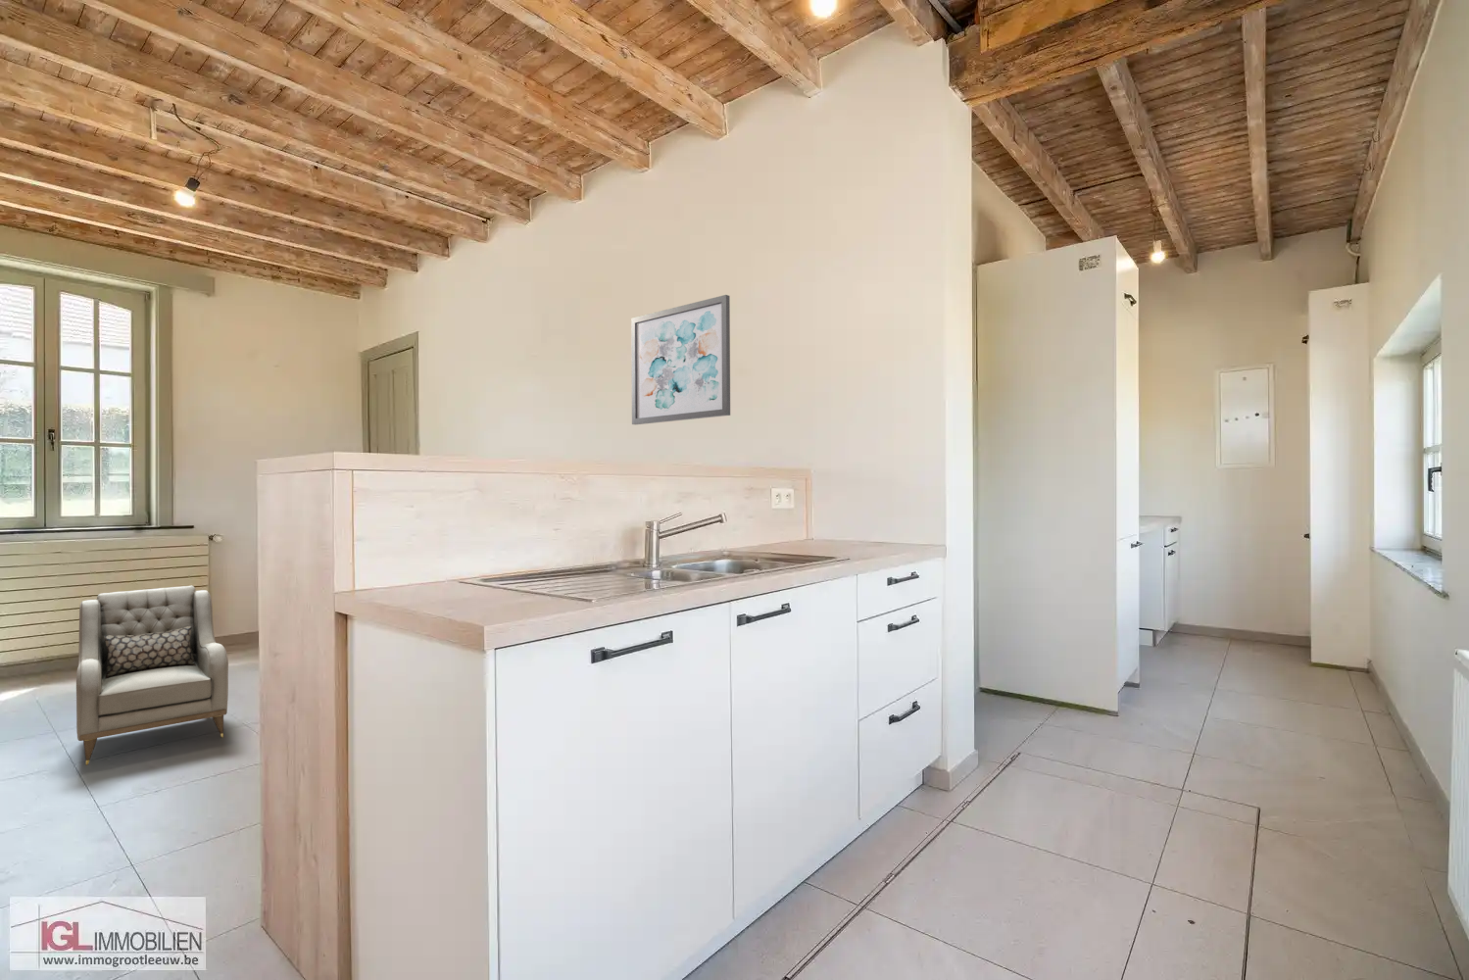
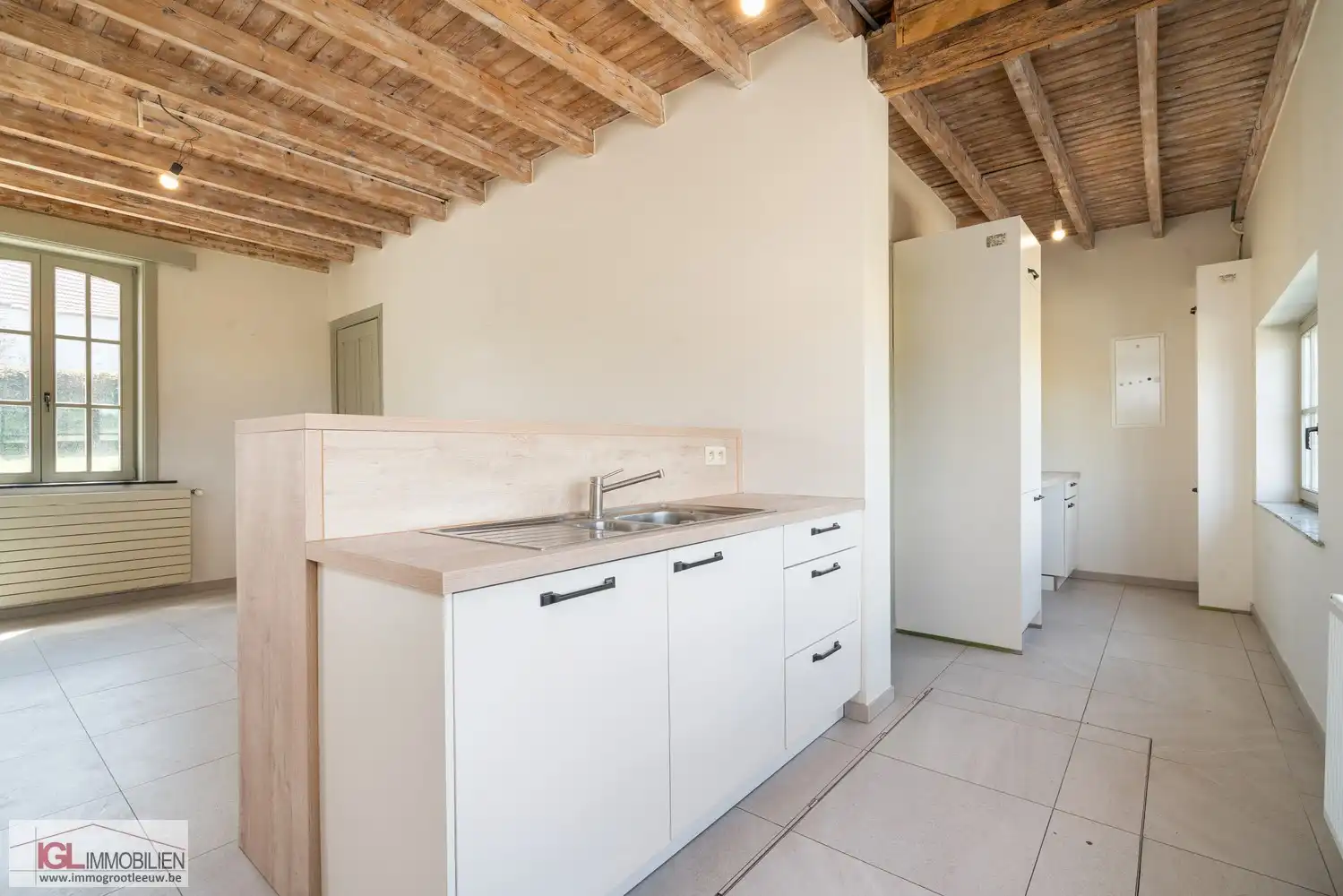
- wall art [630,294,731,425]
- armchair [75,584,230,767]
